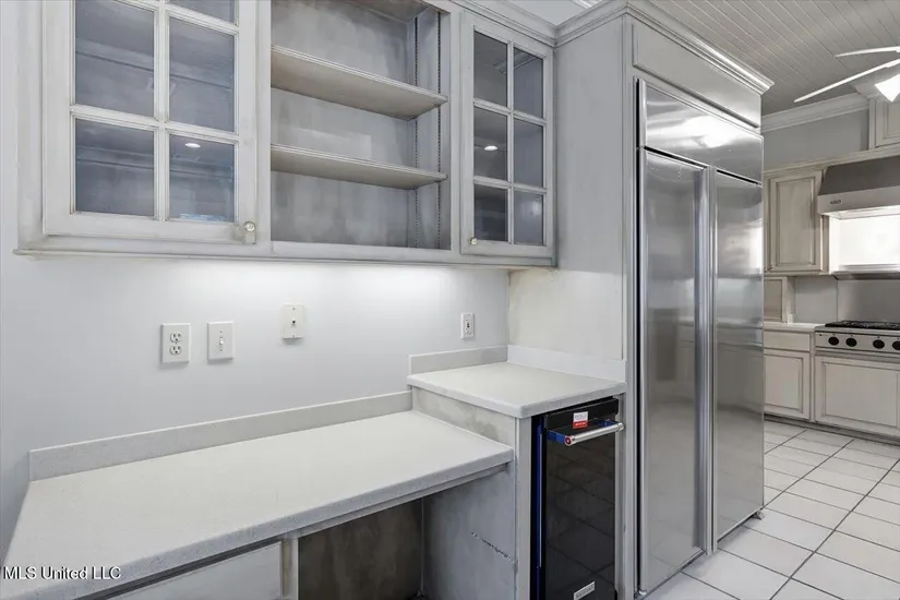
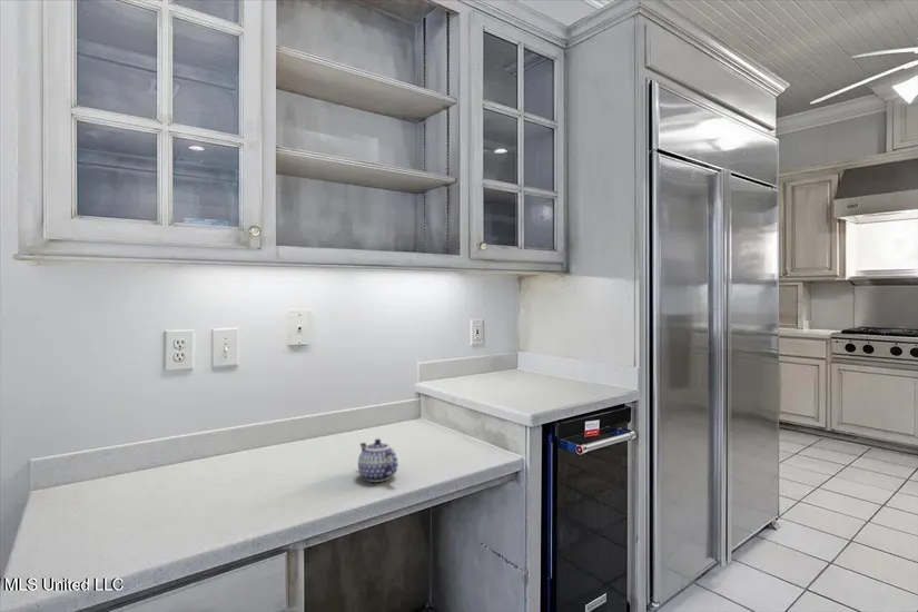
+ teapot [357,437,399,483]
